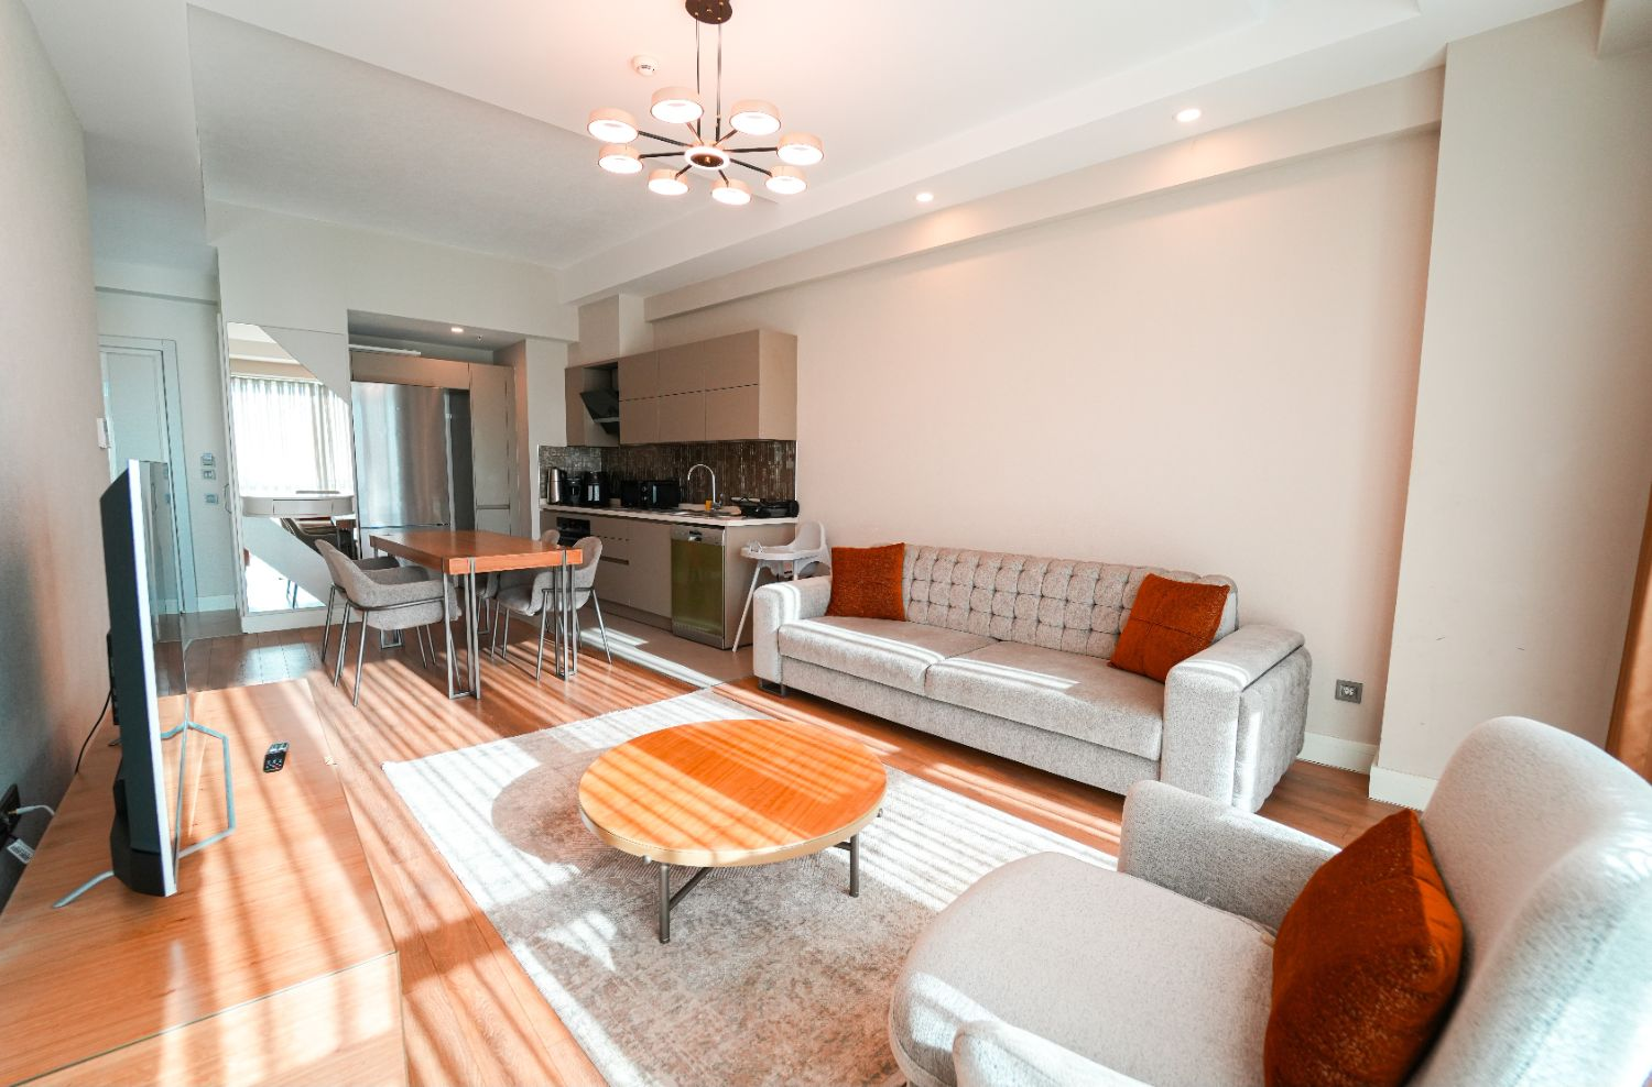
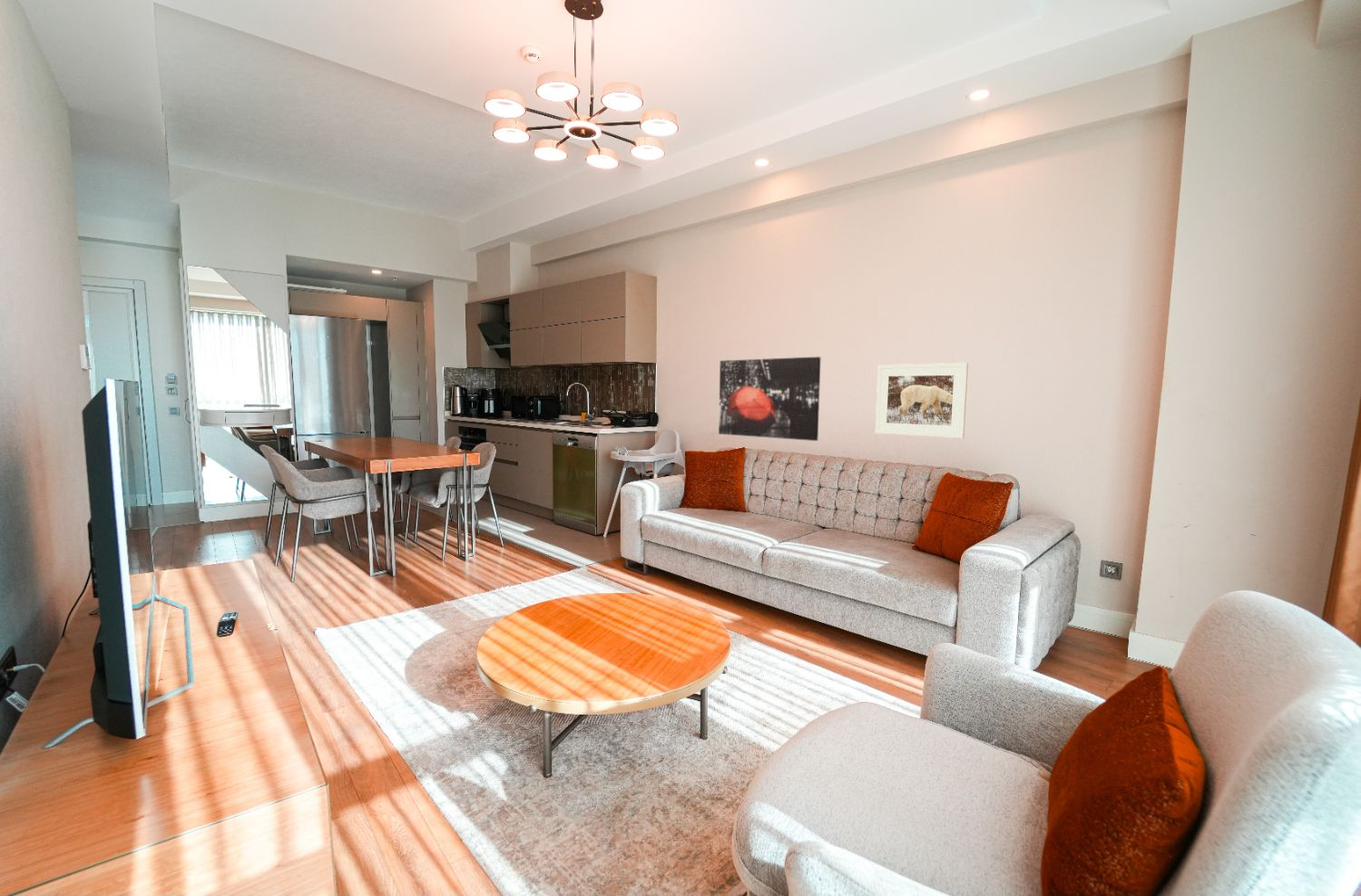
+ wall art [718,355,821,442]
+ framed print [875,362,969,439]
